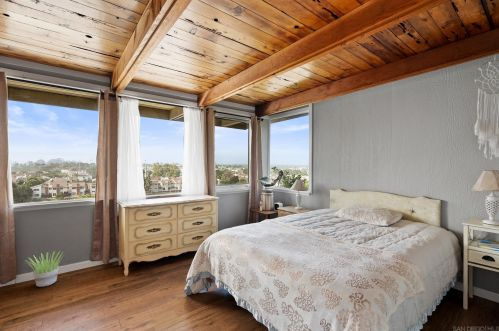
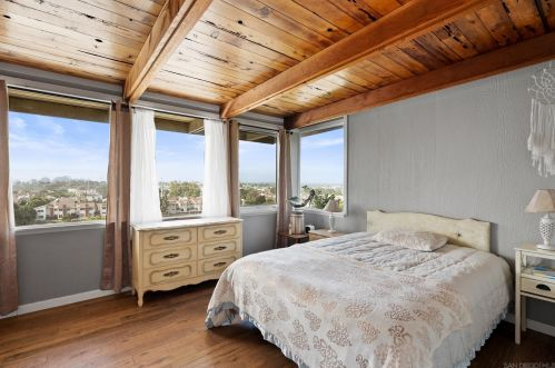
- potted plant [24,249,66,288]
